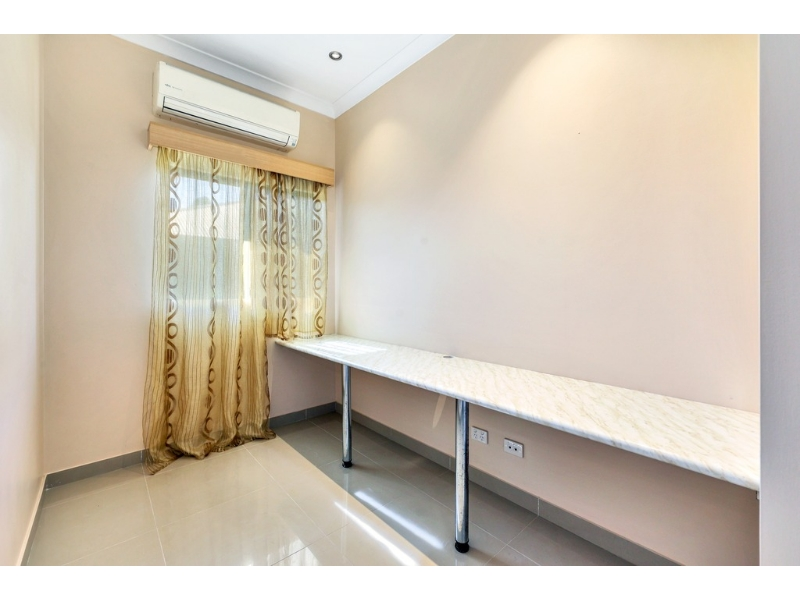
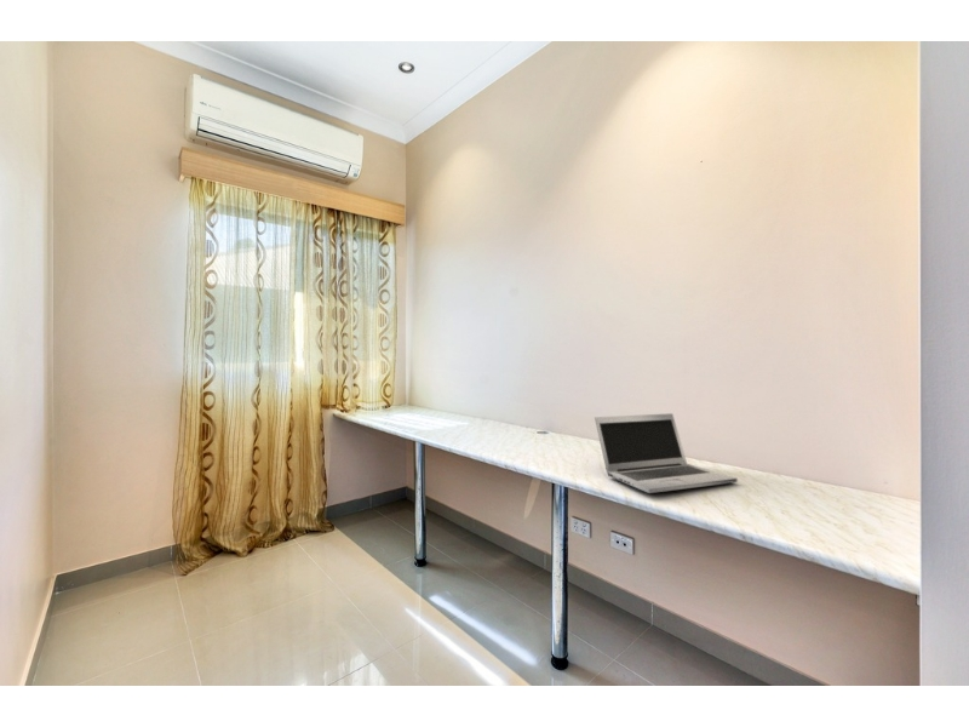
+ laptop [594,412,739,494]
